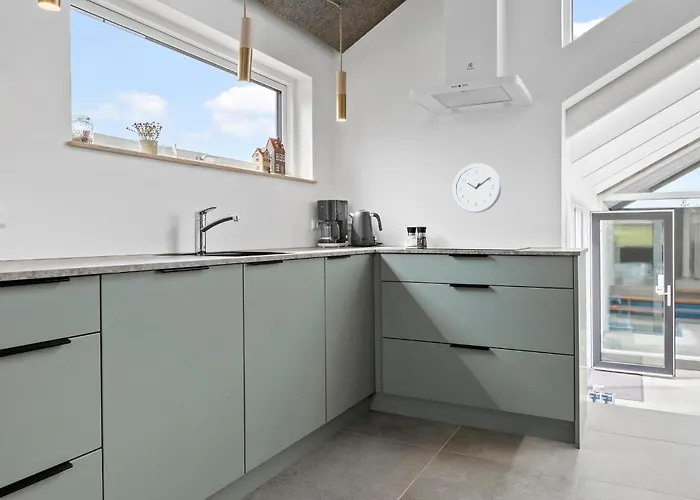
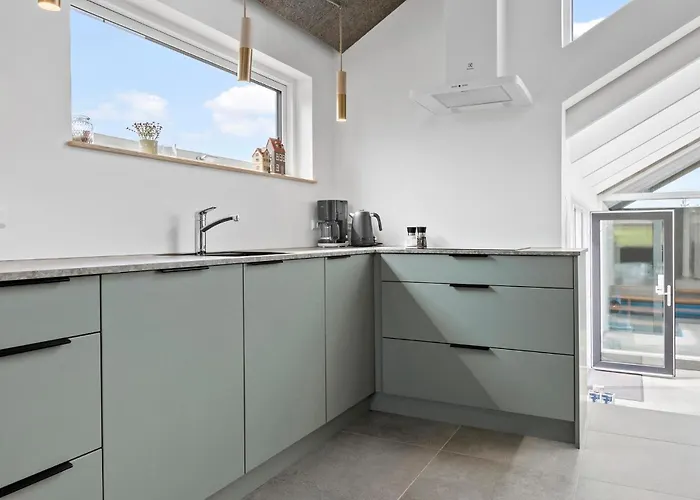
- wall clock [451,162,502,214]
